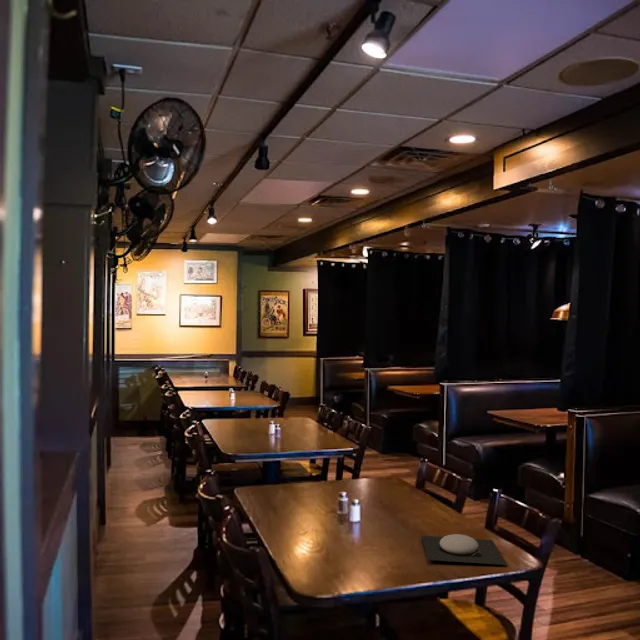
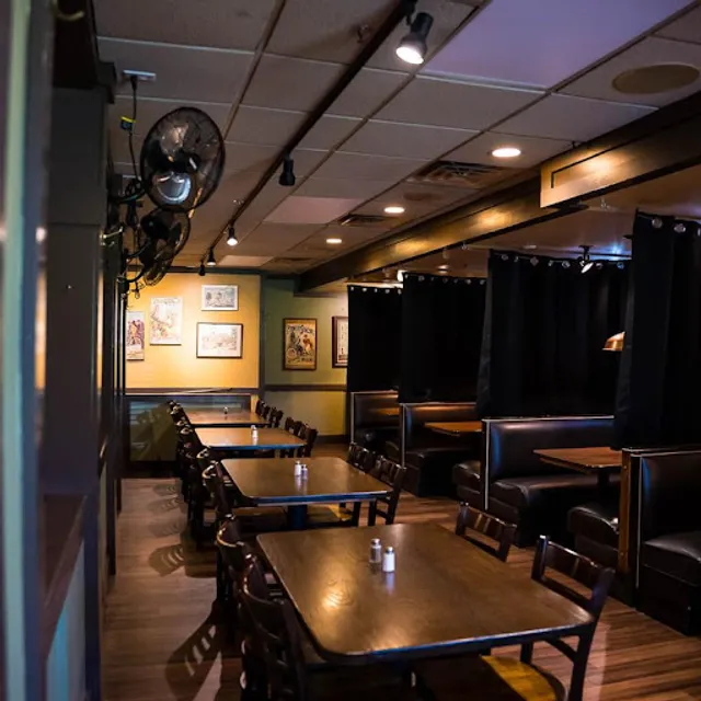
- plate [420,533,508,566]
